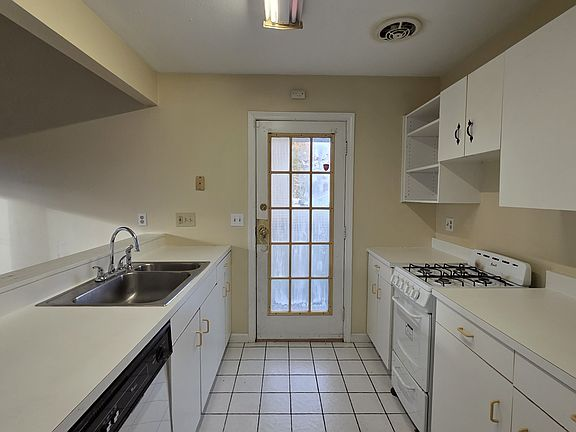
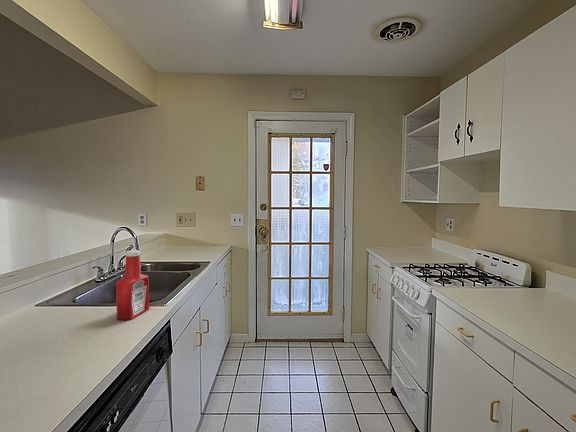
+ soap bottle [115,249,150,321]
